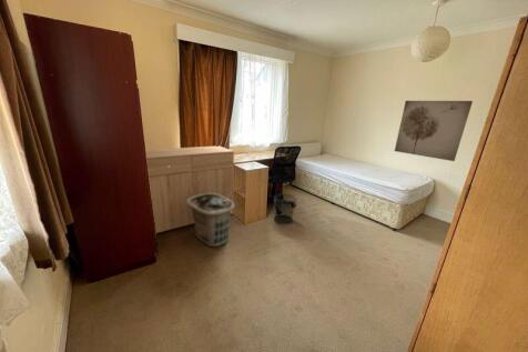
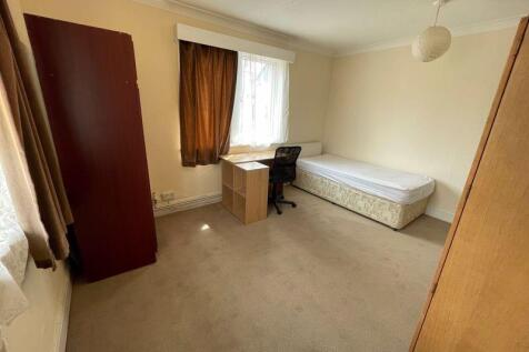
- clothes hamper [187,193,235,248]
- waste bin [273,192,298,225]
- wall art [394,100,474,162]
- dresser [145,144,235,234]
